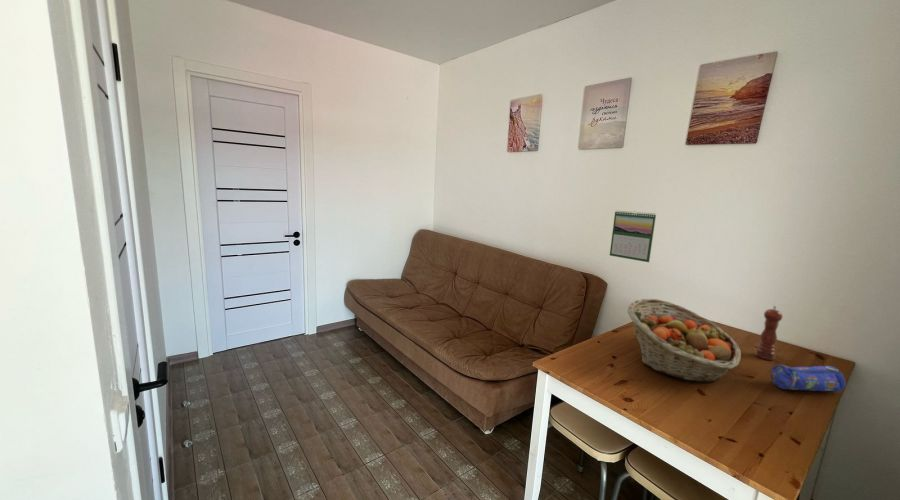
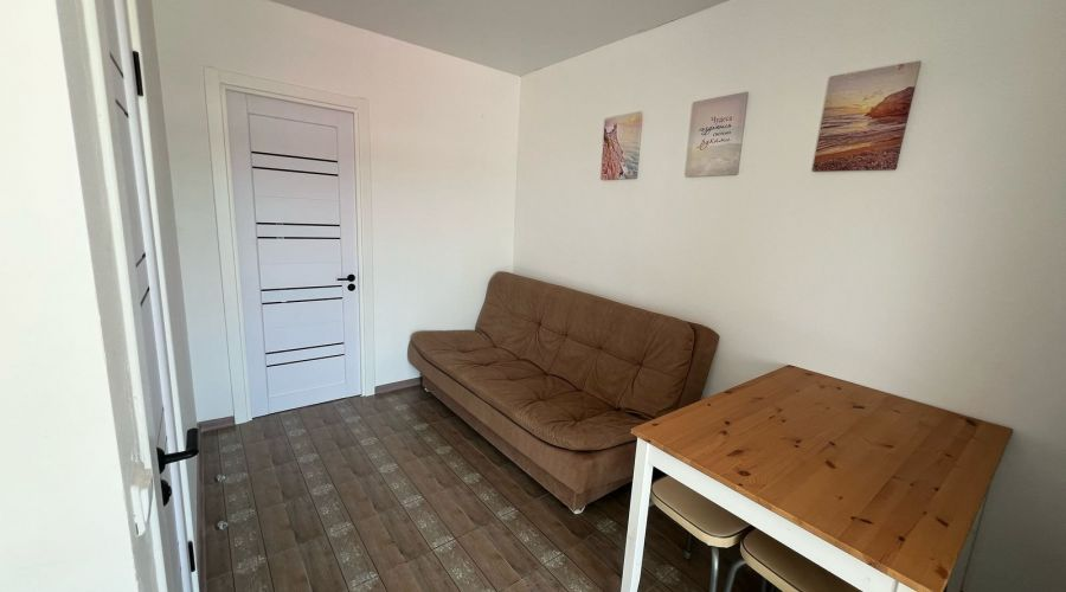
- fruit basket [627,298,742,383]
- calendar [609,210,657,263]
- pencil case [769,364,847,393]
- pepper mill [755,305,784,361]
